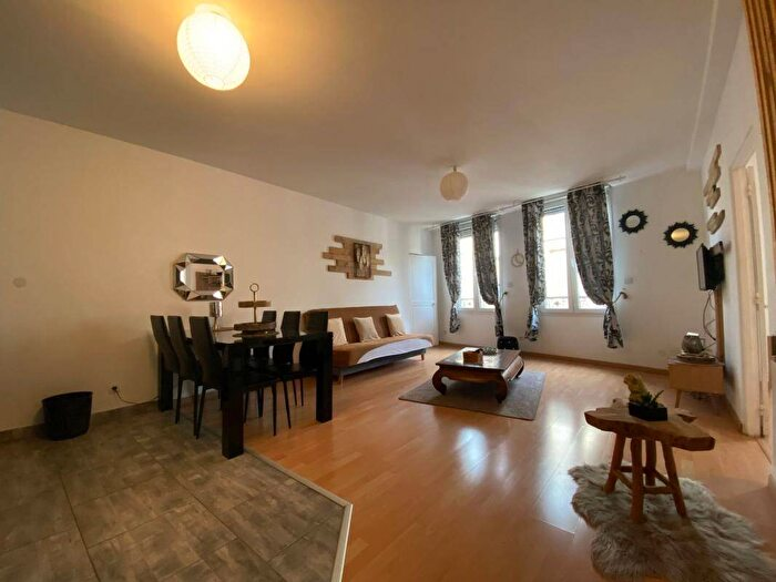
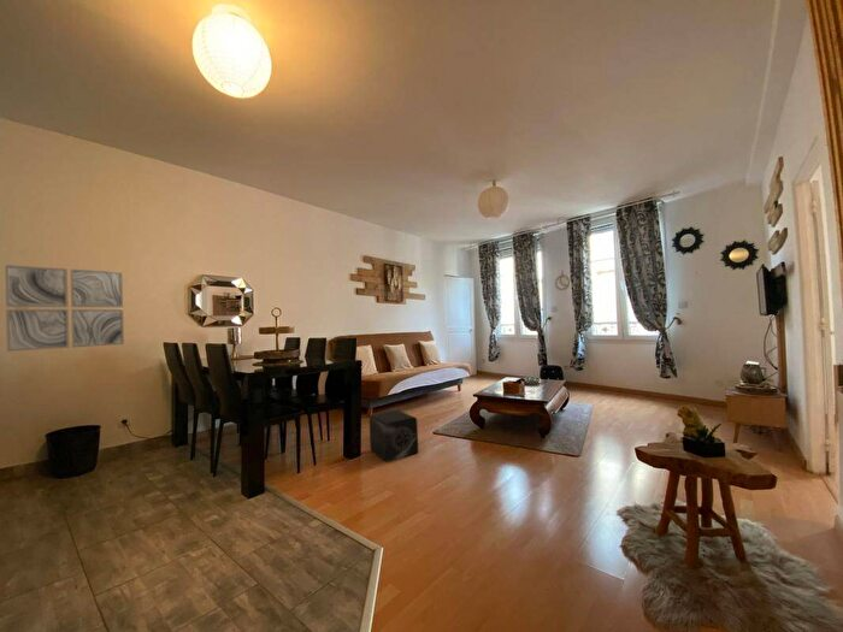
+ wall art [4,264,125,353]
+ speaker [369,409,419,463]
